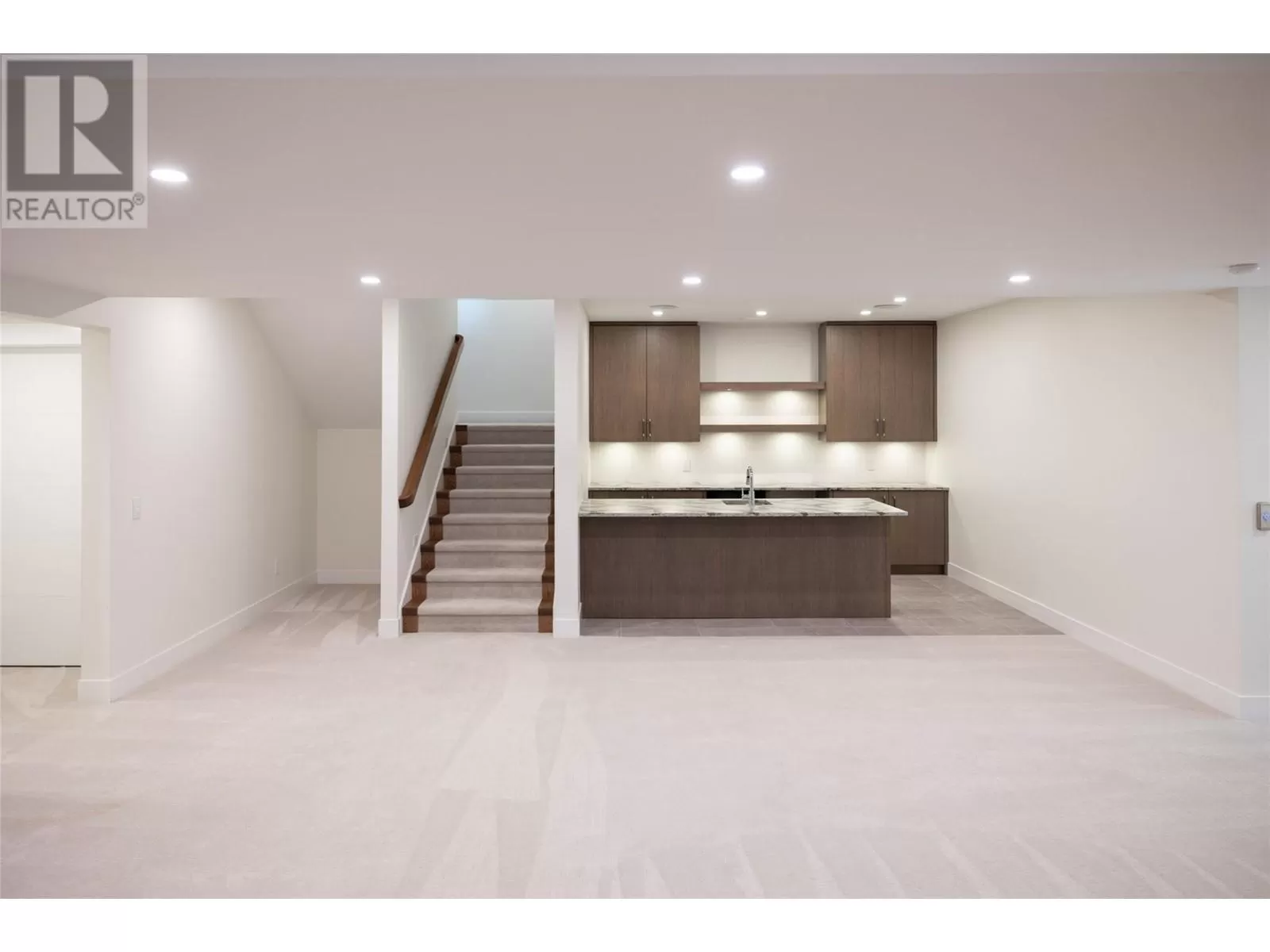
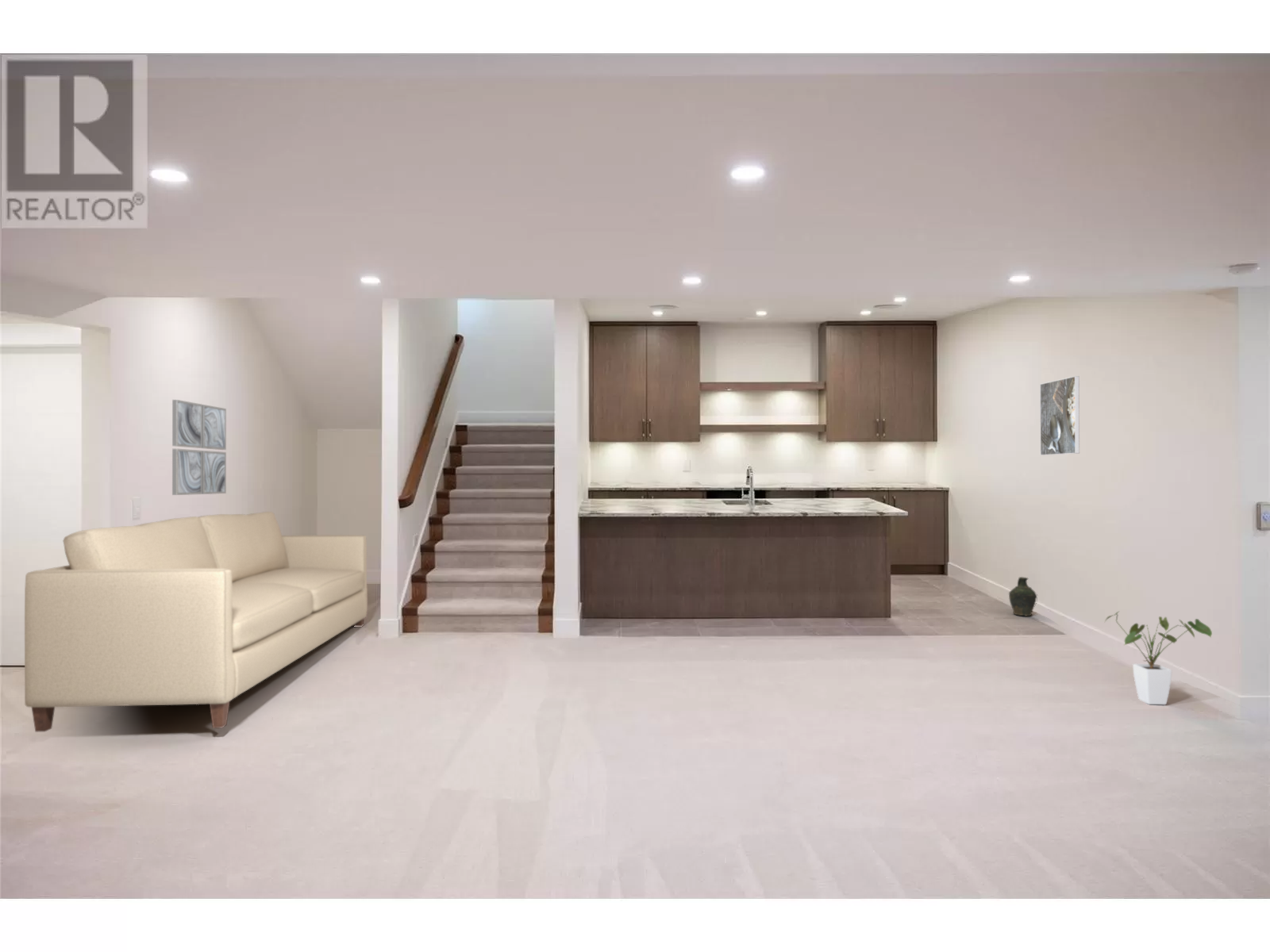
+ ceramic jug [1008,576,1037,617]
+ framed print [1039,375,1080,456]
+ house plant [1104,611,1213,705]
+ sofa [24,511,368,733]
+ wall art [171,399,227,496]
